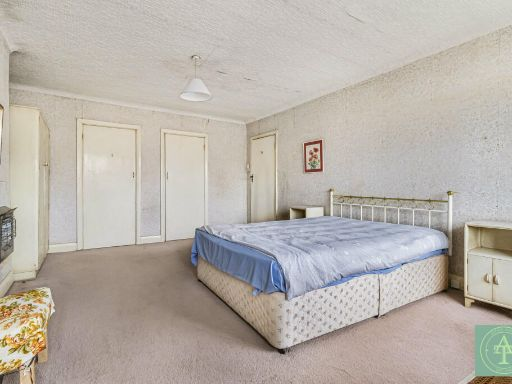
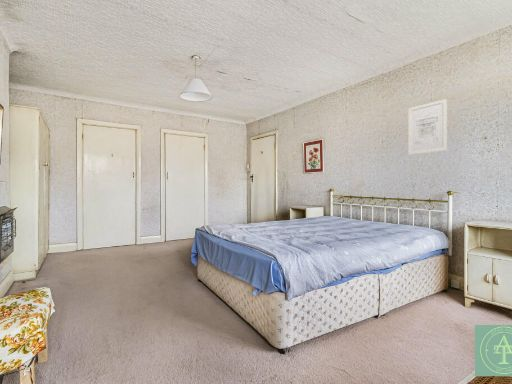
+ wall art [408,98,448,156]
